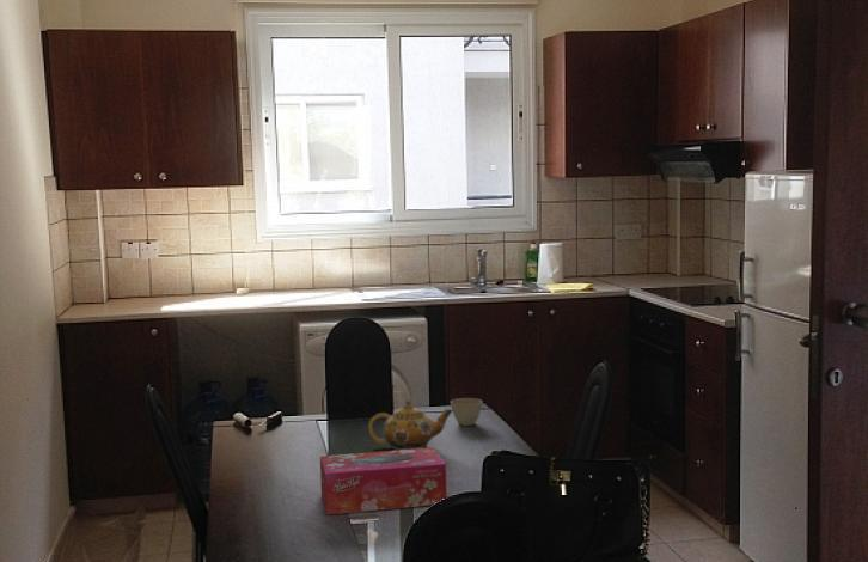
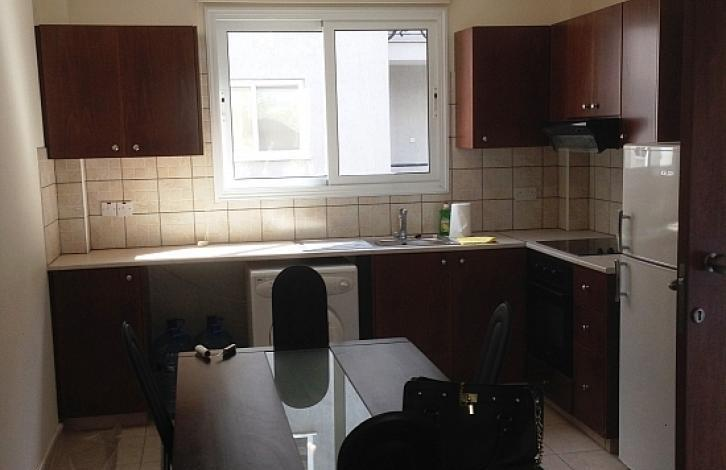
- flower pot [450,397,483,427]
- teapot [367,399,453,451]
- tissue box [319,446,448,515]
